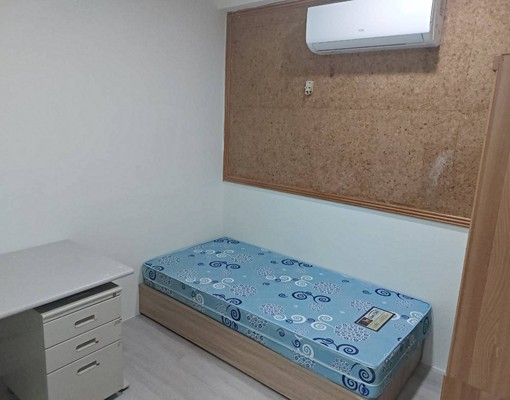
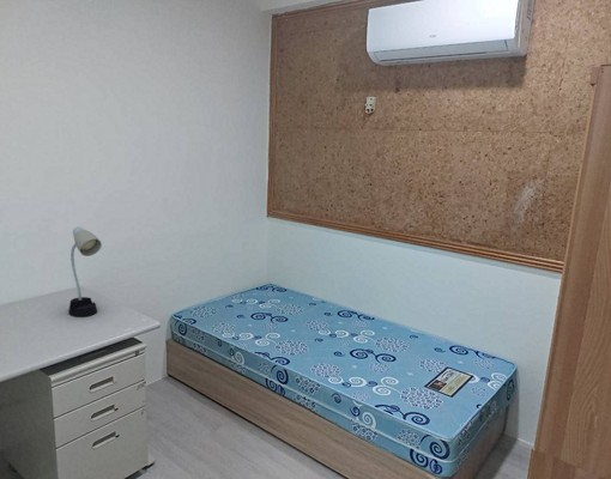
+ desk lamp [67,225,103,317]
